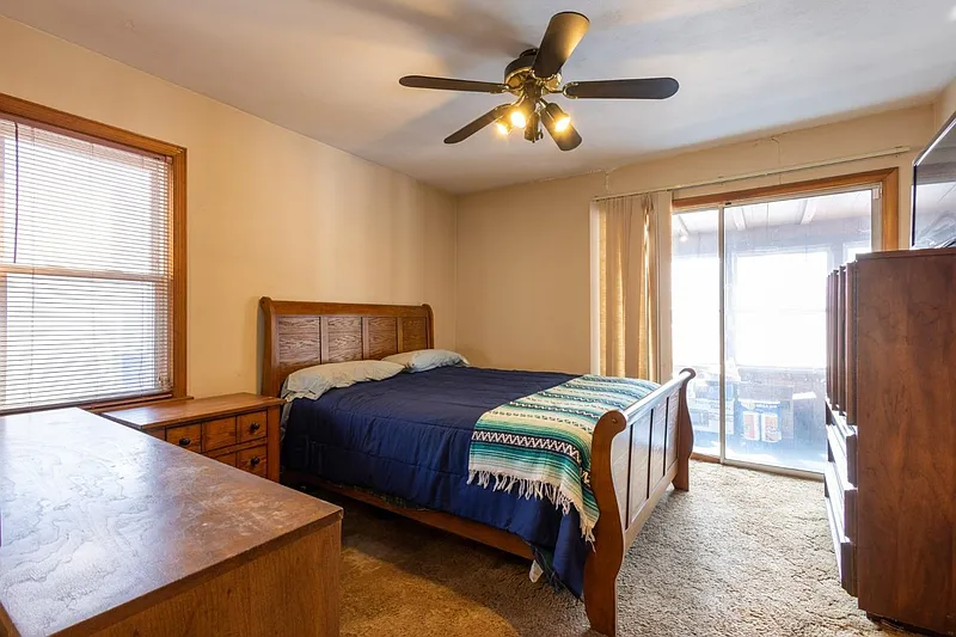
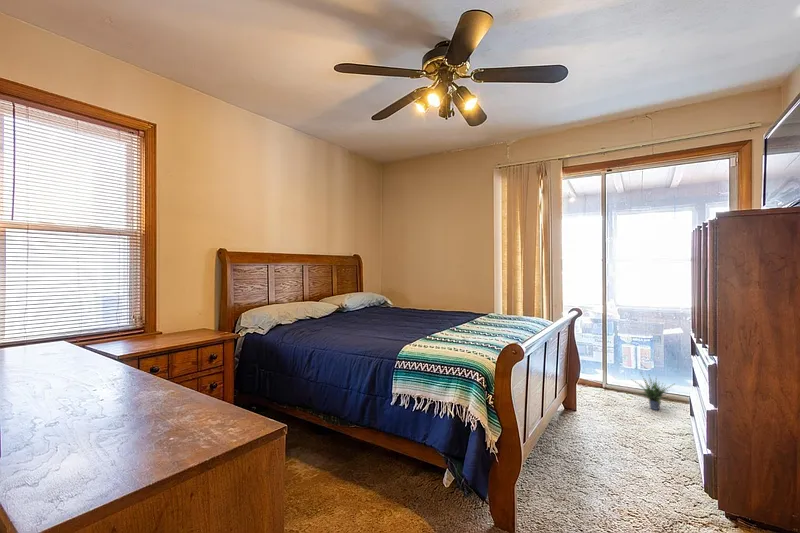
+ potted plant [631,372,681,411]
